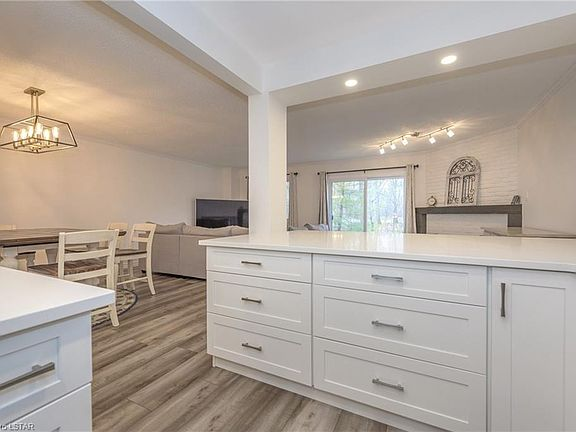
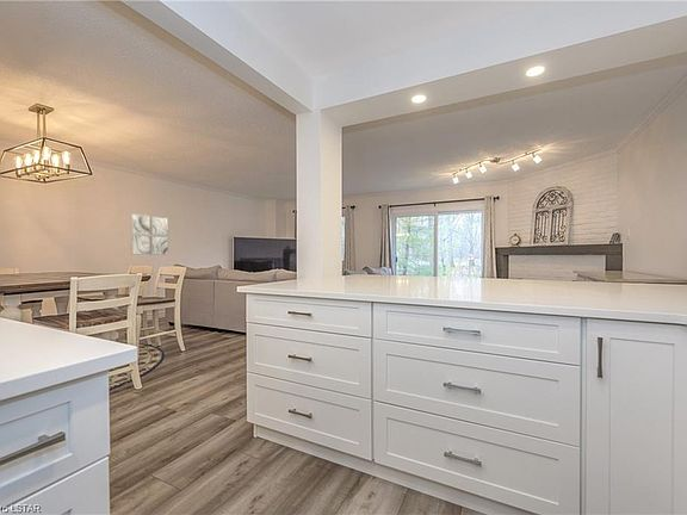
+ wall art [130,212,169,256]
